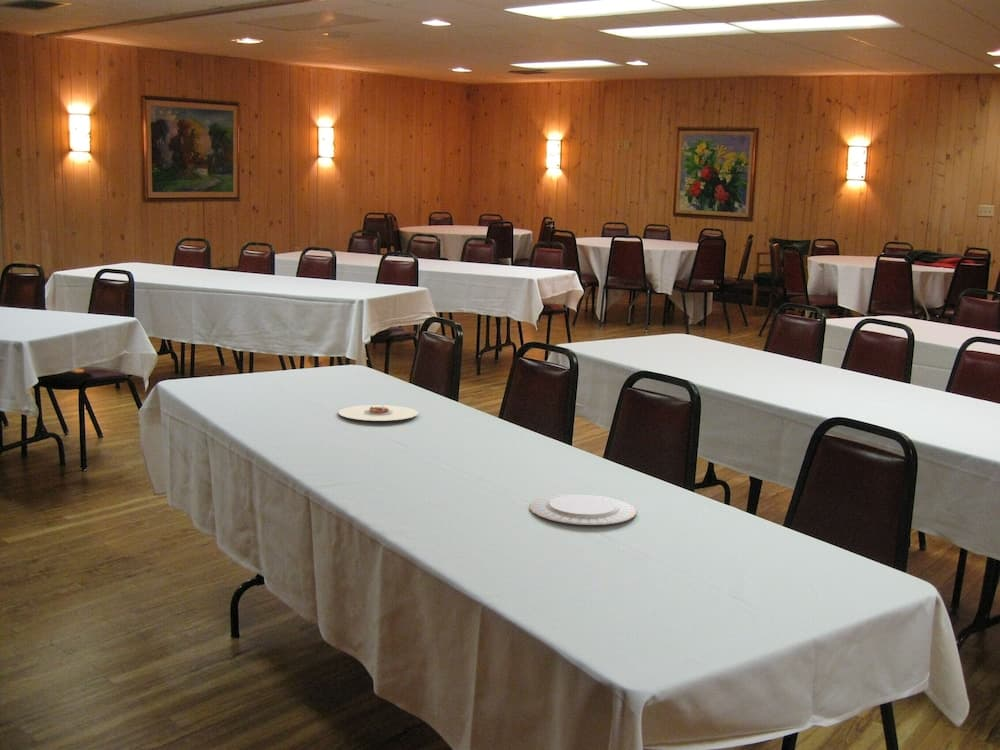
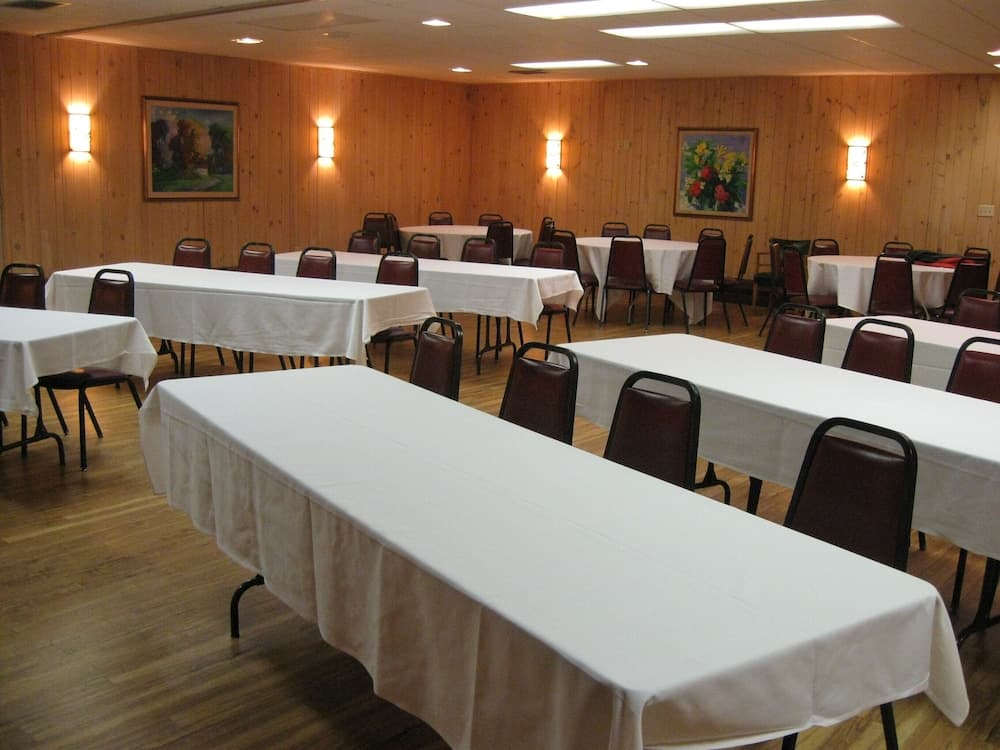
- chinaware [529,493,637,526]
- plate [338,404,419,422]
